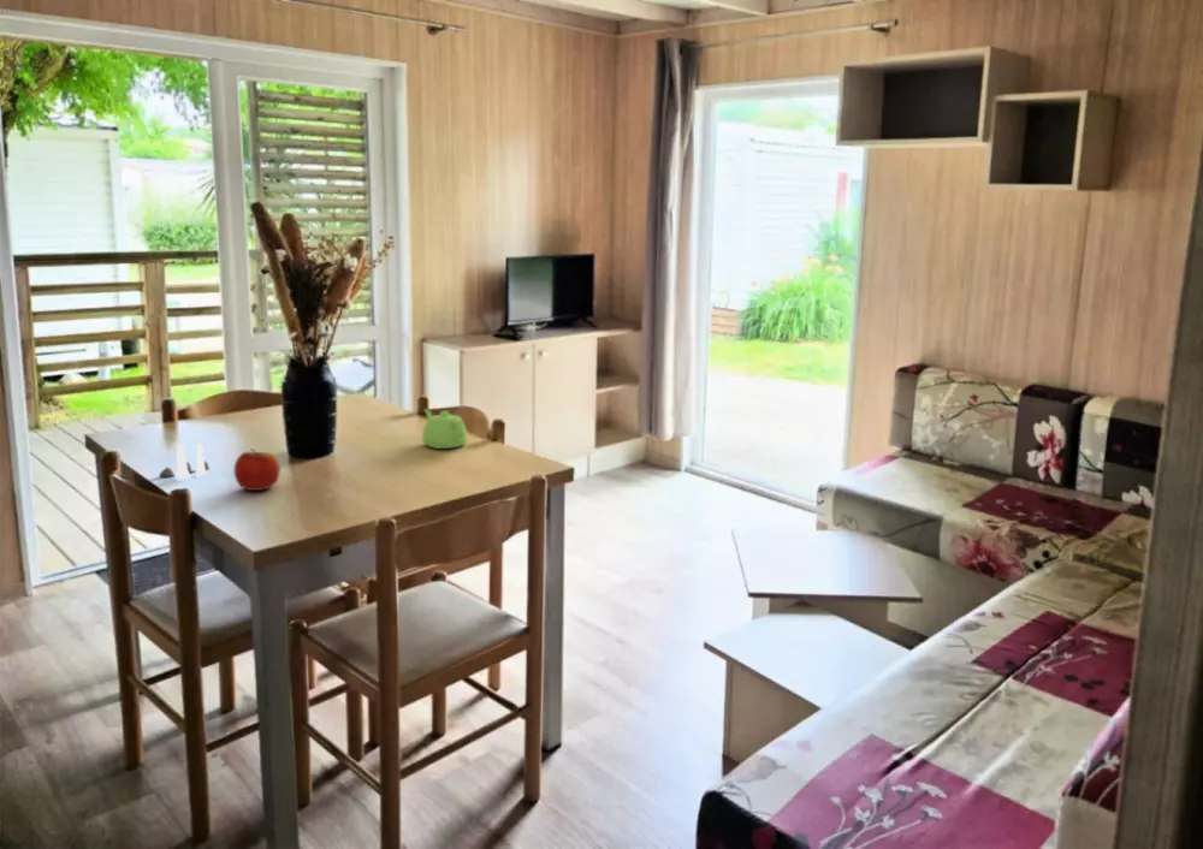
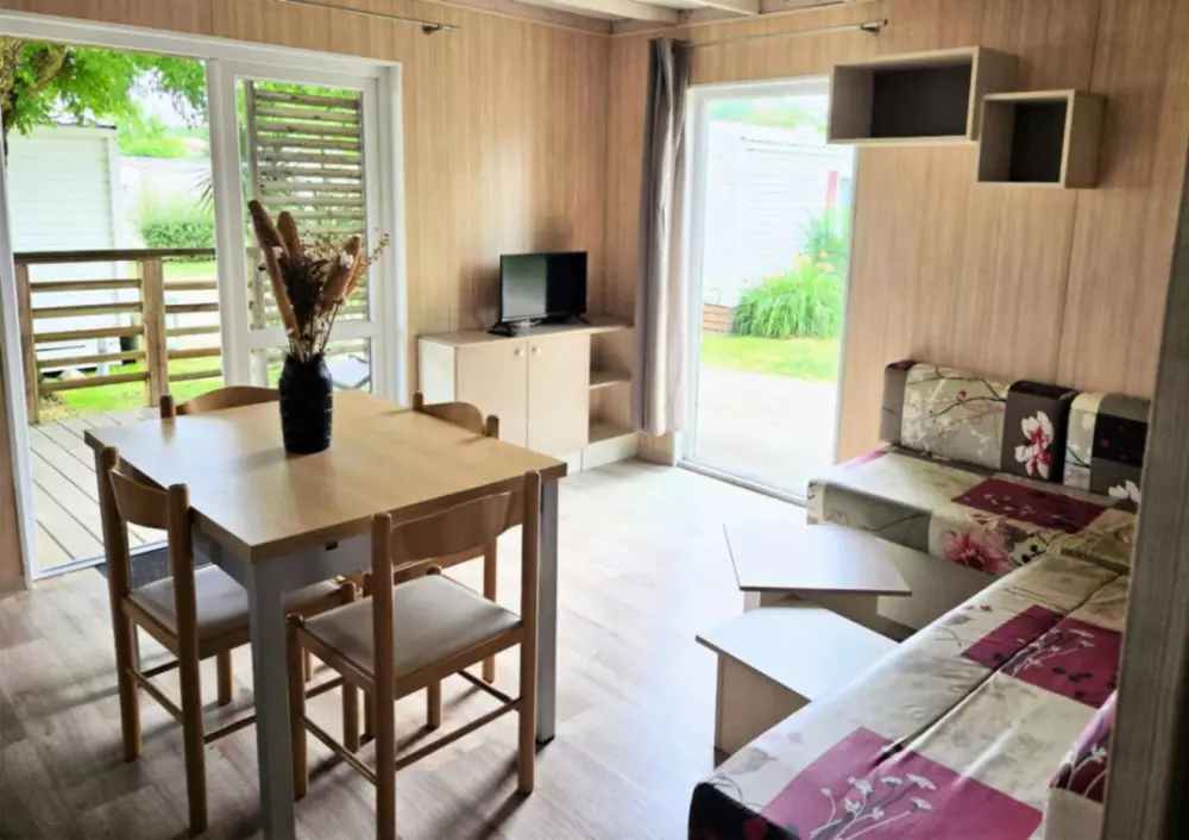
- salt and pepper shaker set [159,443,211,480]
- apple [233,447,282,492]
- teapot [421,408,468,450]
